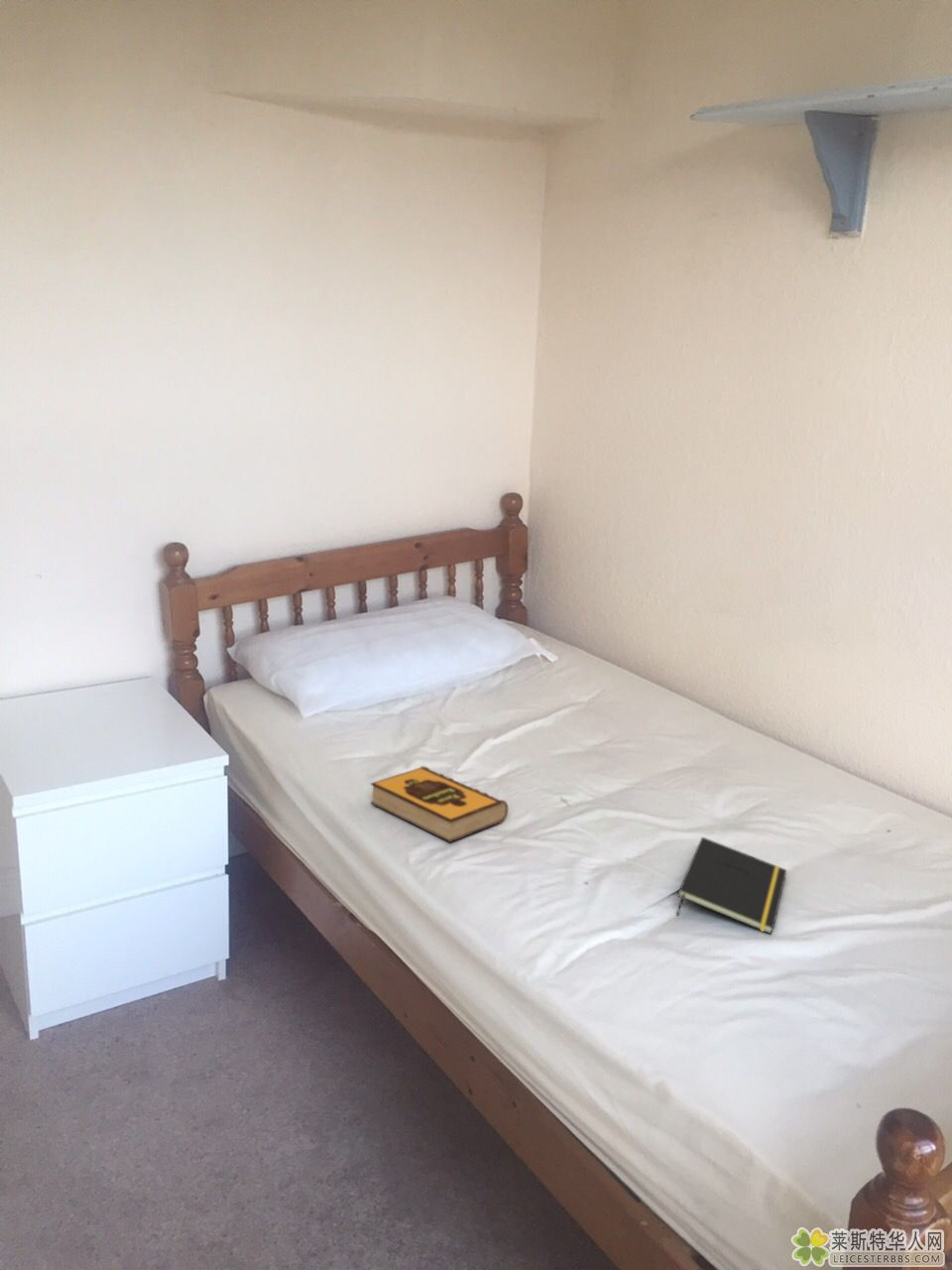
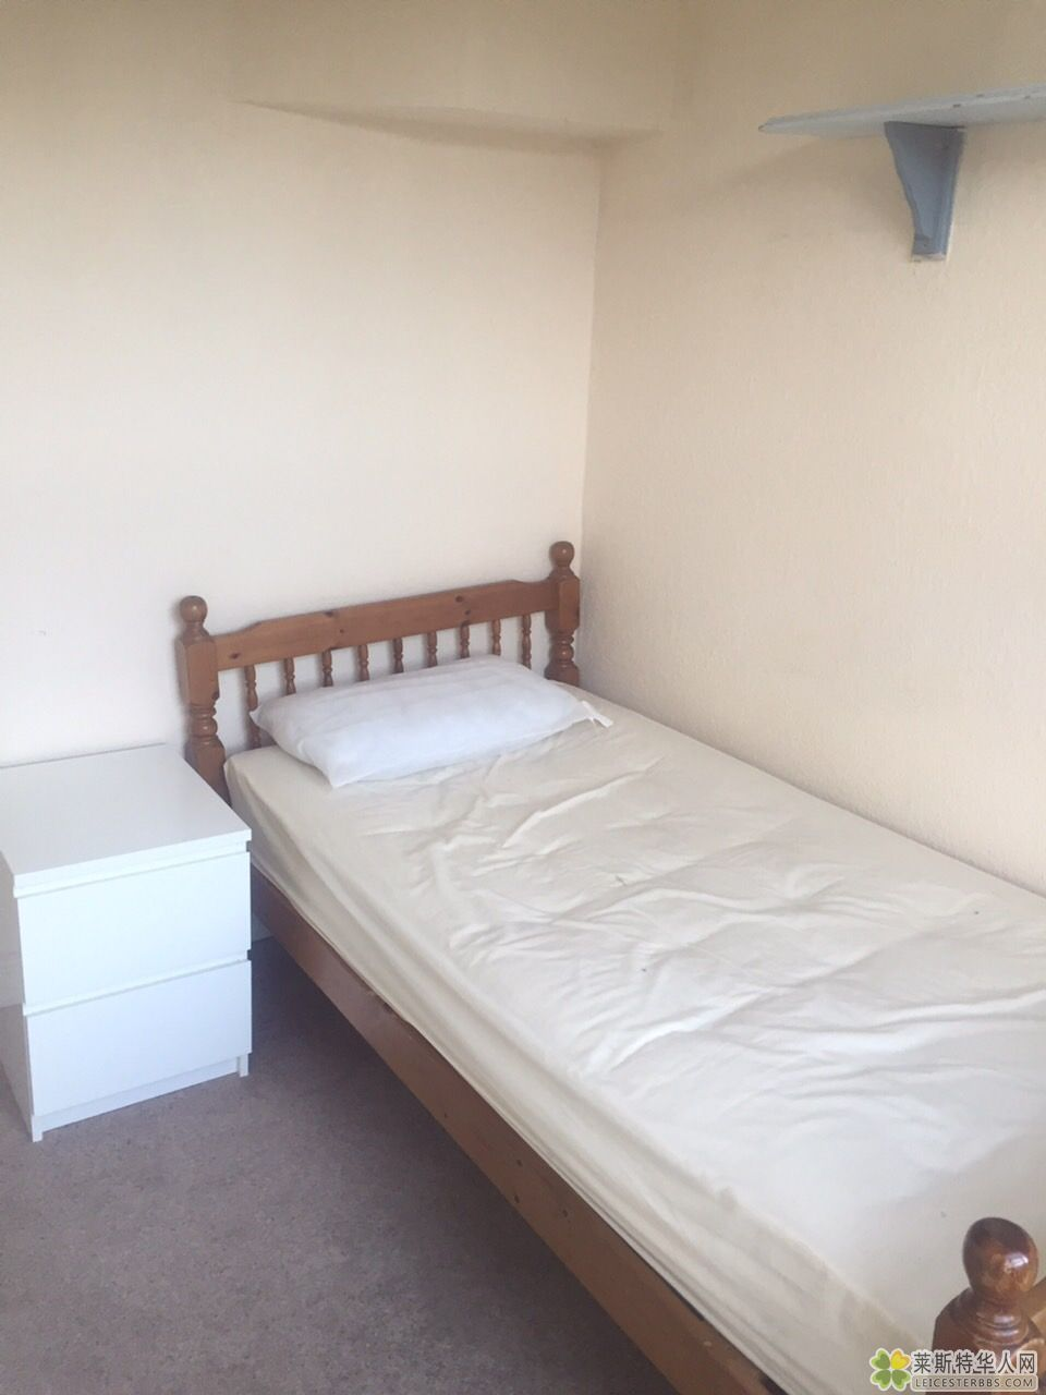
- hardback book [370,765,509,843]
- notepad [675,836,787,936]
